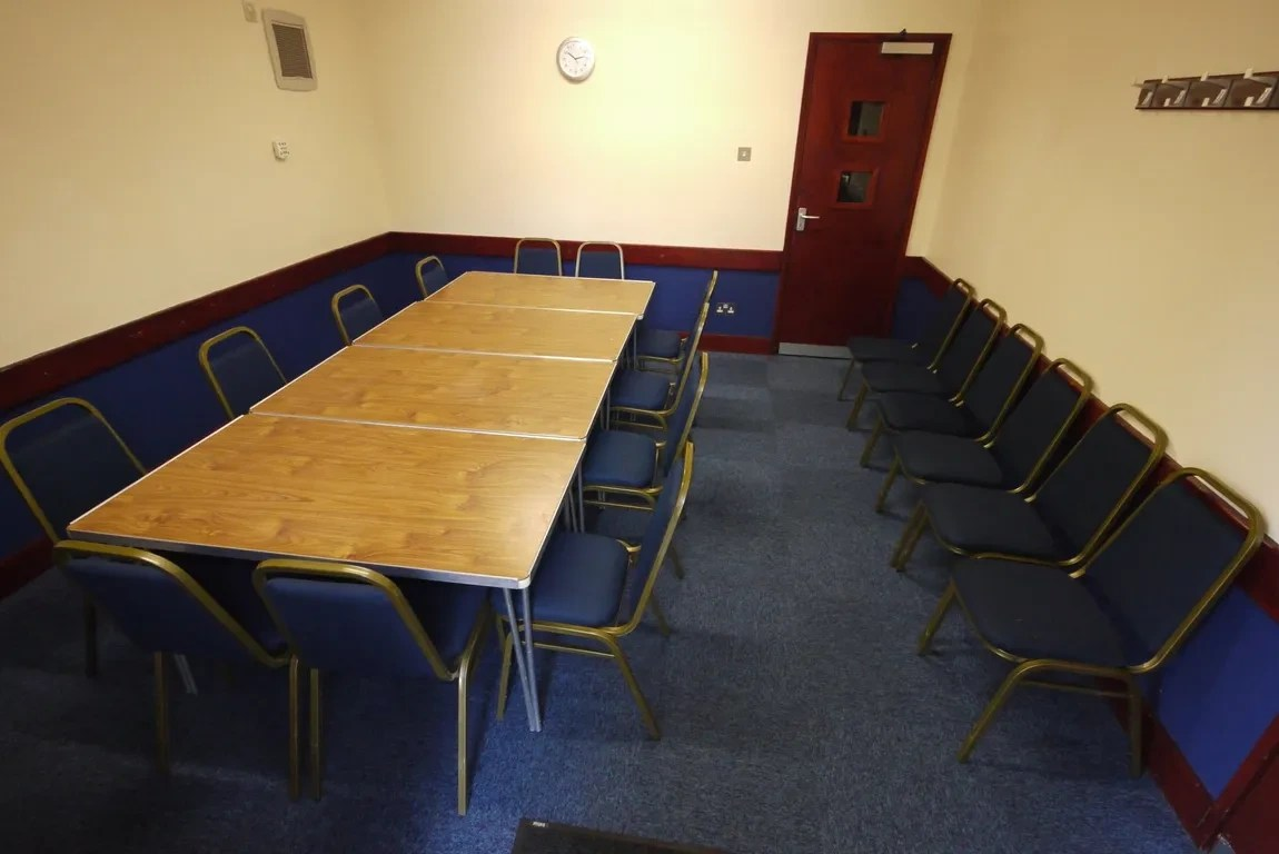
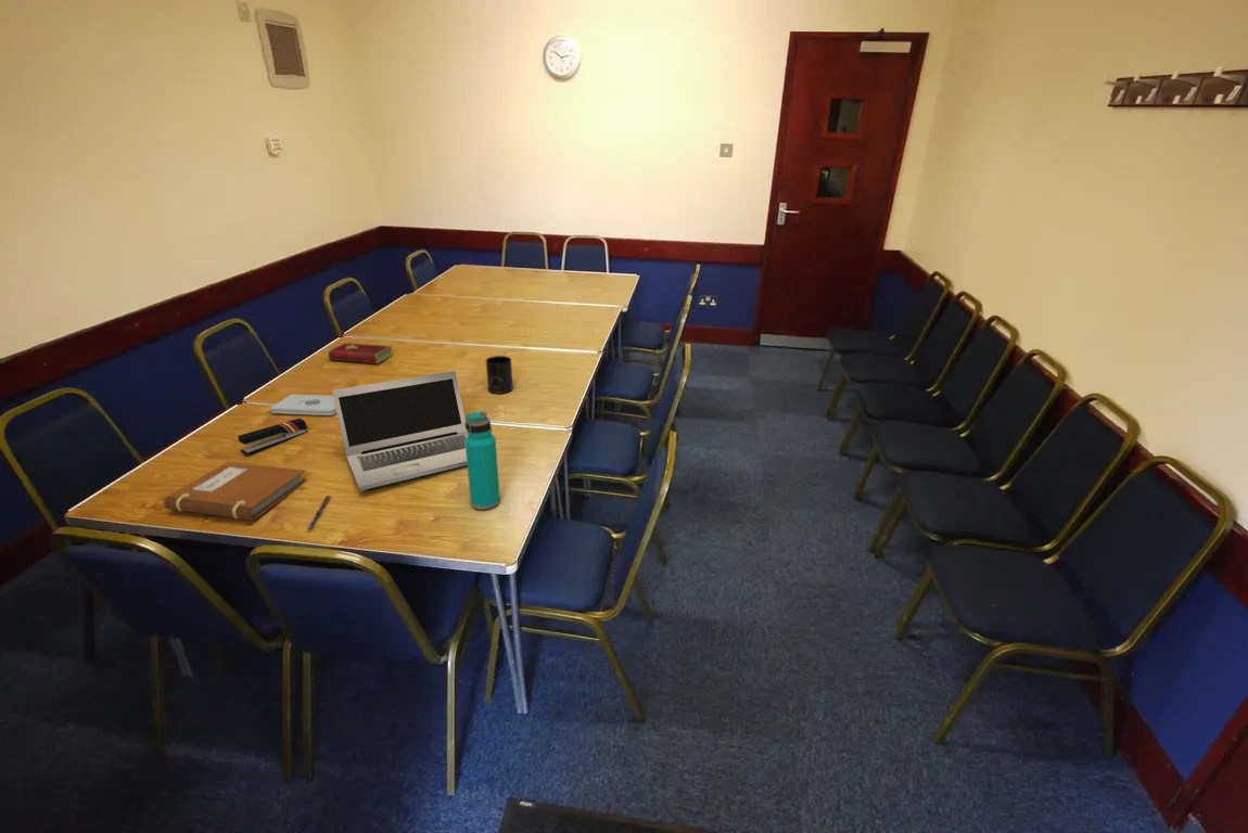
+ mug [485,355,514,395]
+ stapler [237,418,309,456]
+ laptop [331,370,469,491]
+ notebook [163,460,308,522]
+ notepad [270,393,336,416]
+ water bottle [464,410,501,511]
+ hardcover book [327,342,394,366]
+ pen [307,495,332,530]
